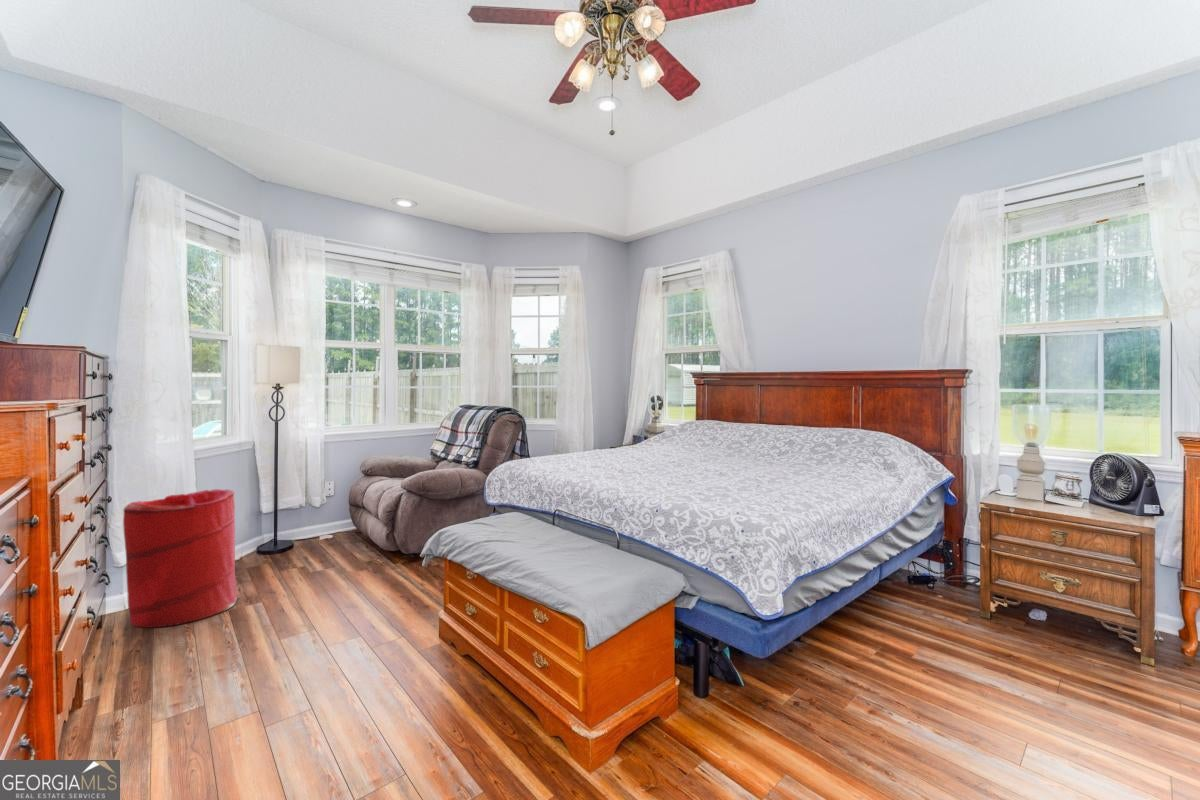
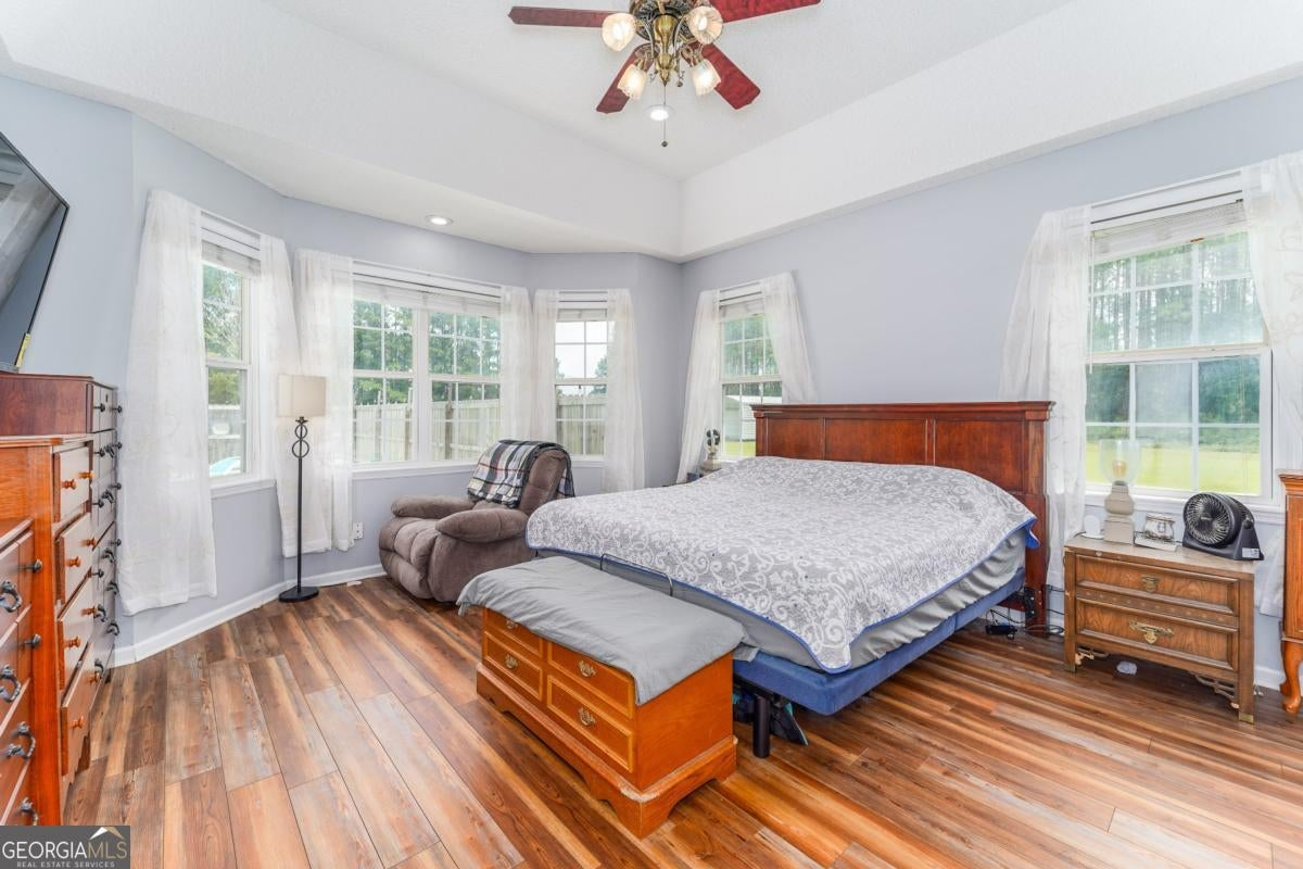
- laundry hamper [122,488,238,629]
